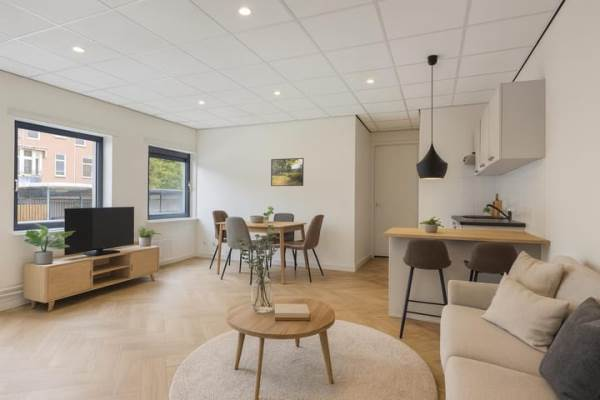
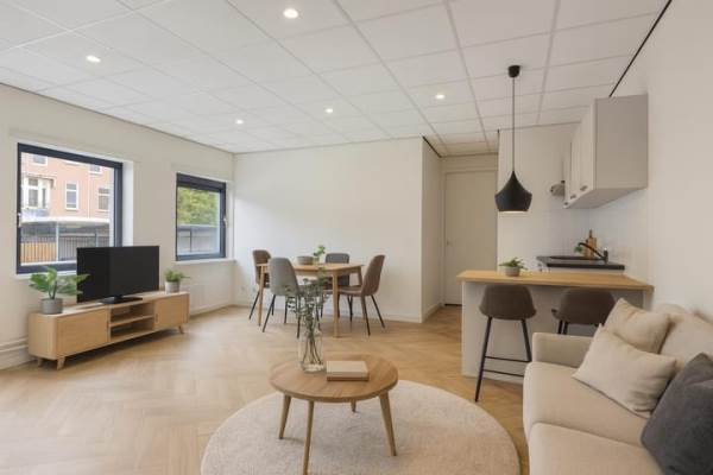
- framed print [270,157,305,187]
